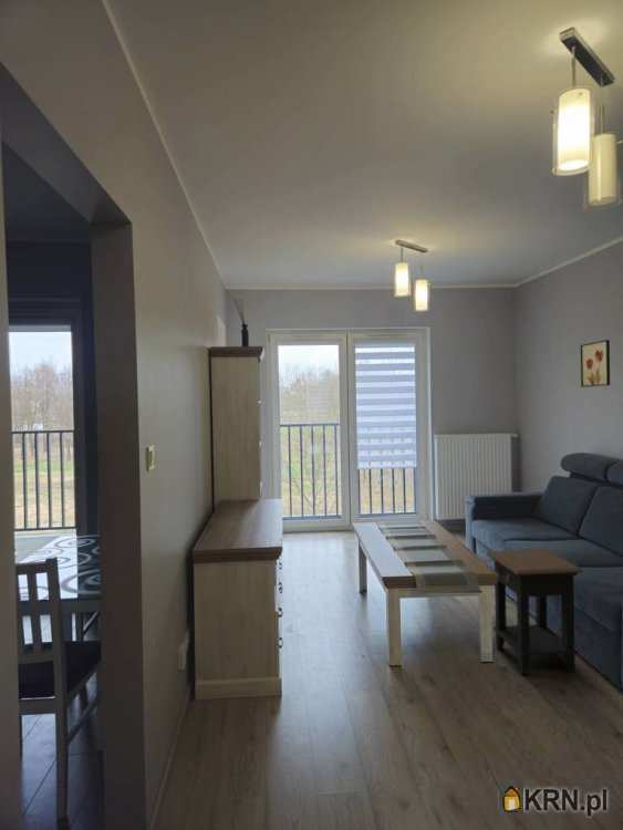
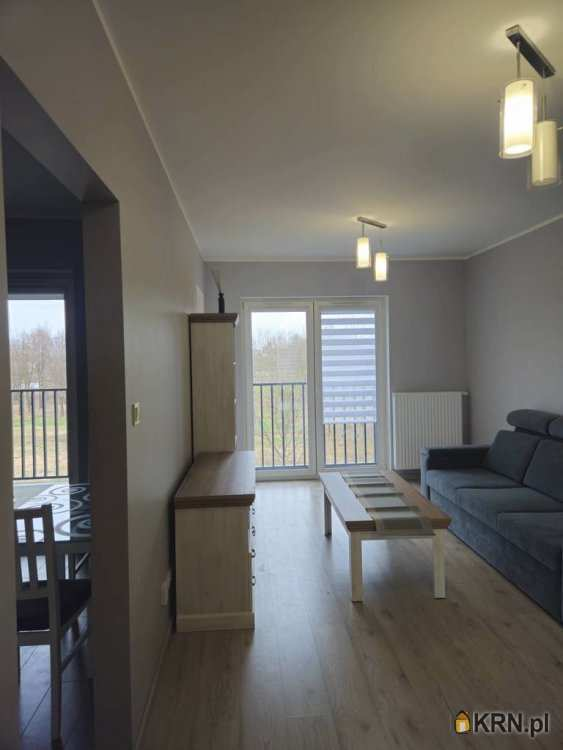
- side table [485,548,585,676]
- wall art [580,339,611,388]
